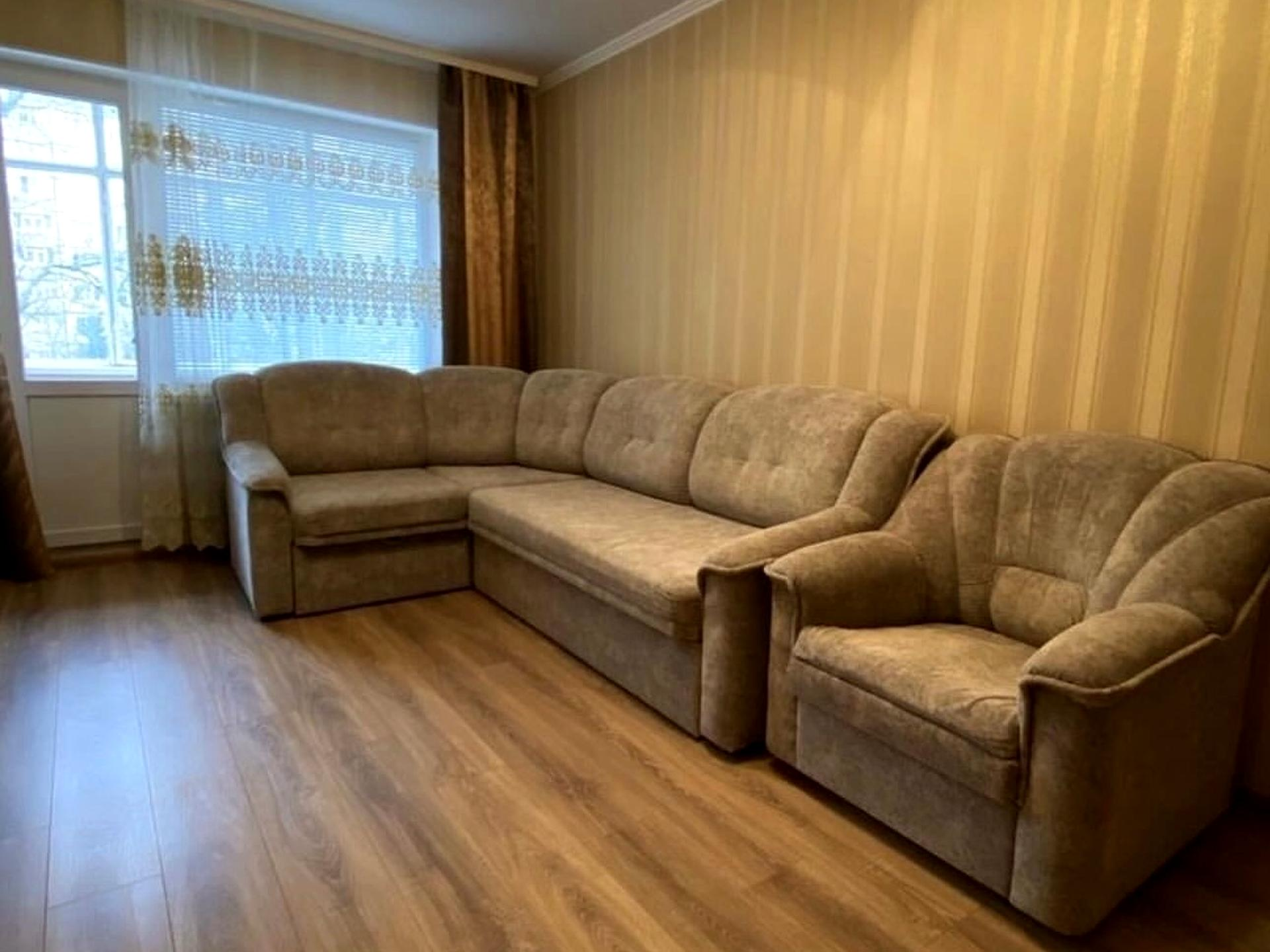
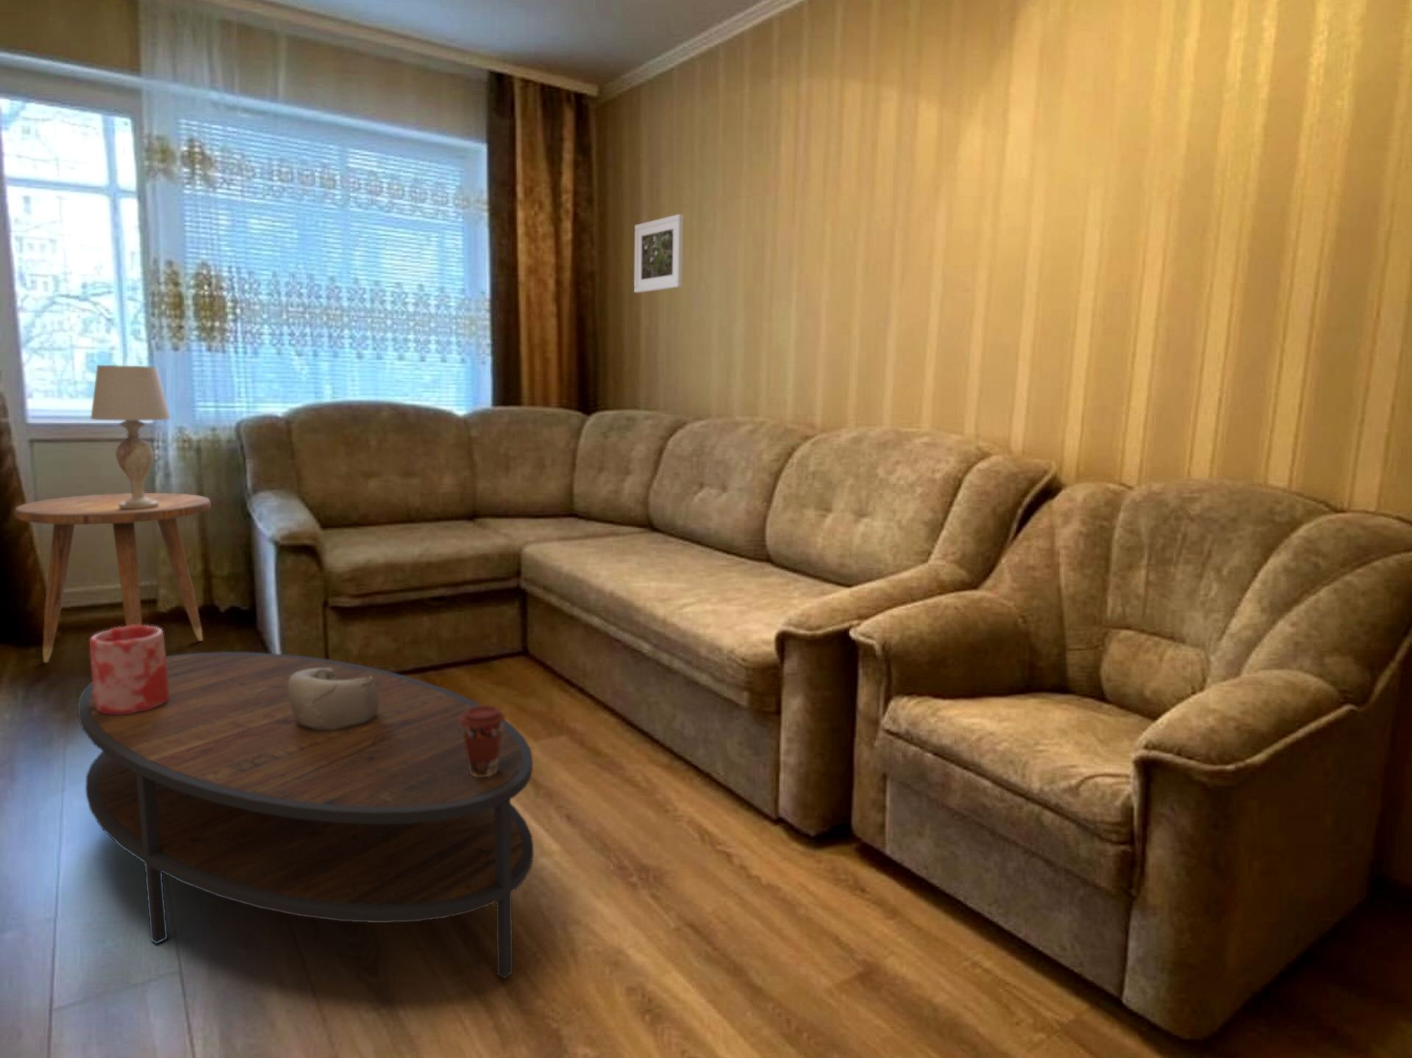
+ coffee cup [459,705,506,777]
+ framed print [634,213,685,293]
+ table lamp [90,365,171,508]
+ decorative bowl [288,668,379,729]
+ coffee table [77,651,535,979]
+ side table [14,492,212,665]
+ vase [89,625,169,715]
